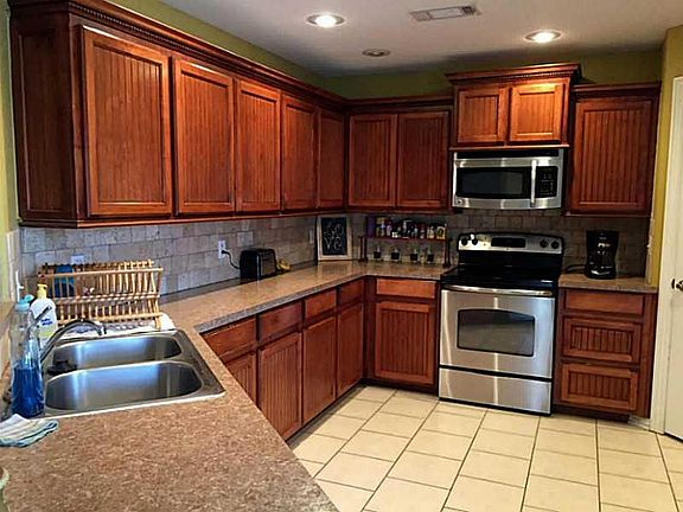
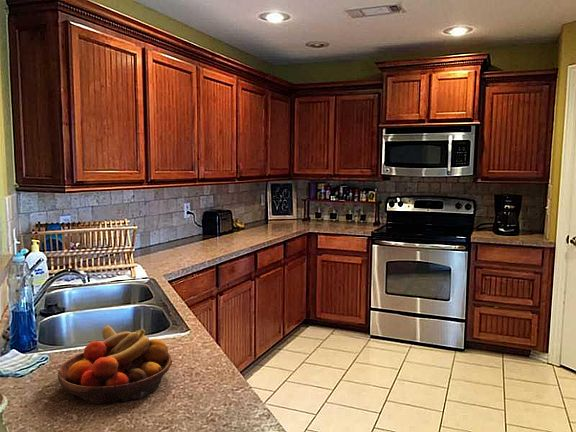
+ fruit bowl [57,324,173,405]
